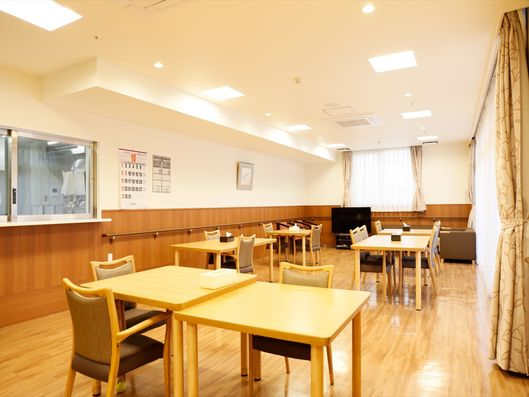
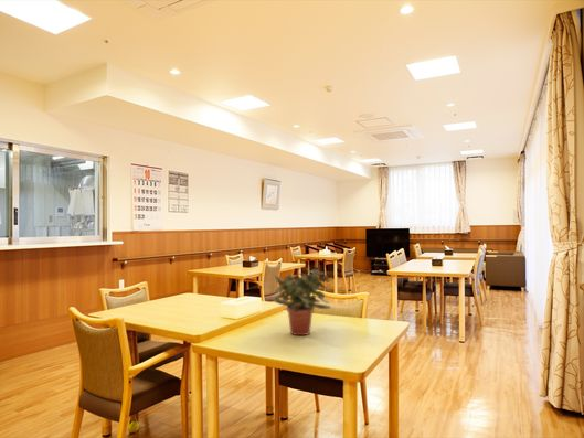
+ potted plant [272,268,332,336]
